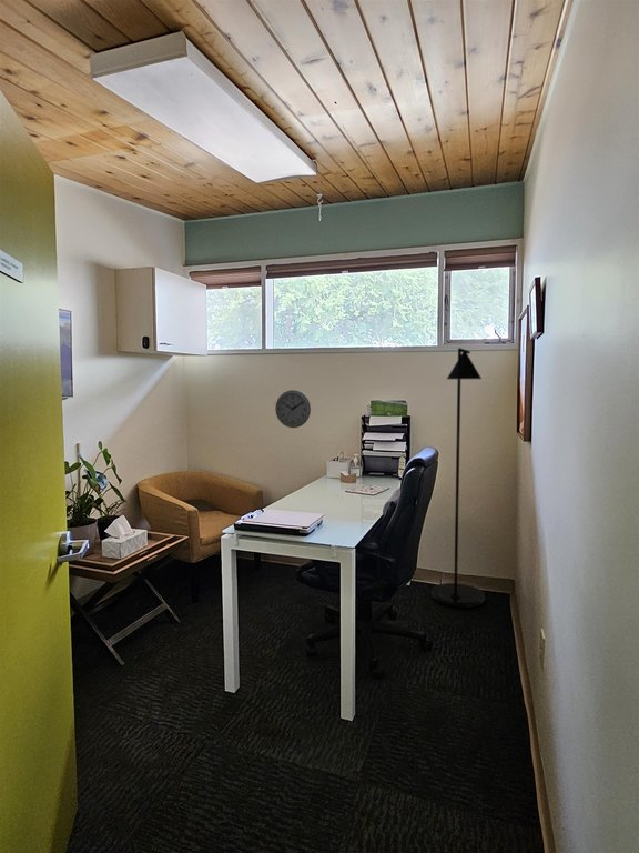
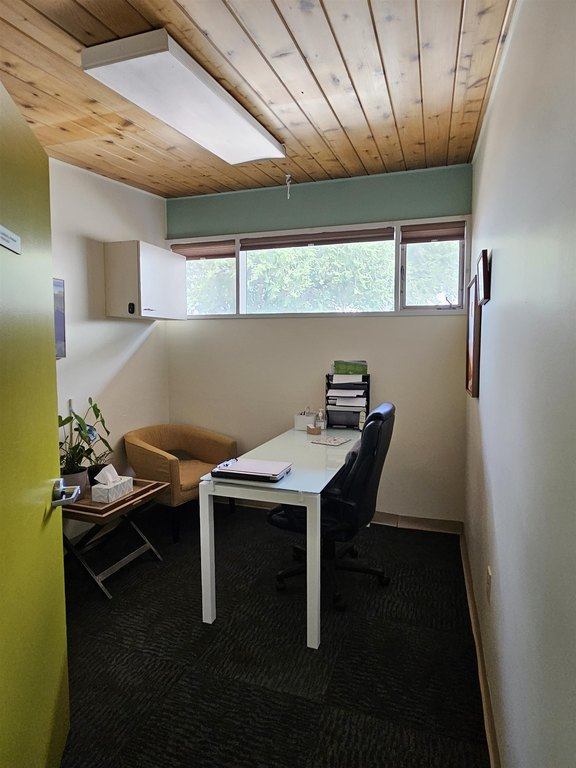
- wall clock [274,389,312,429]
- floor lamp [430,347,486,609]
